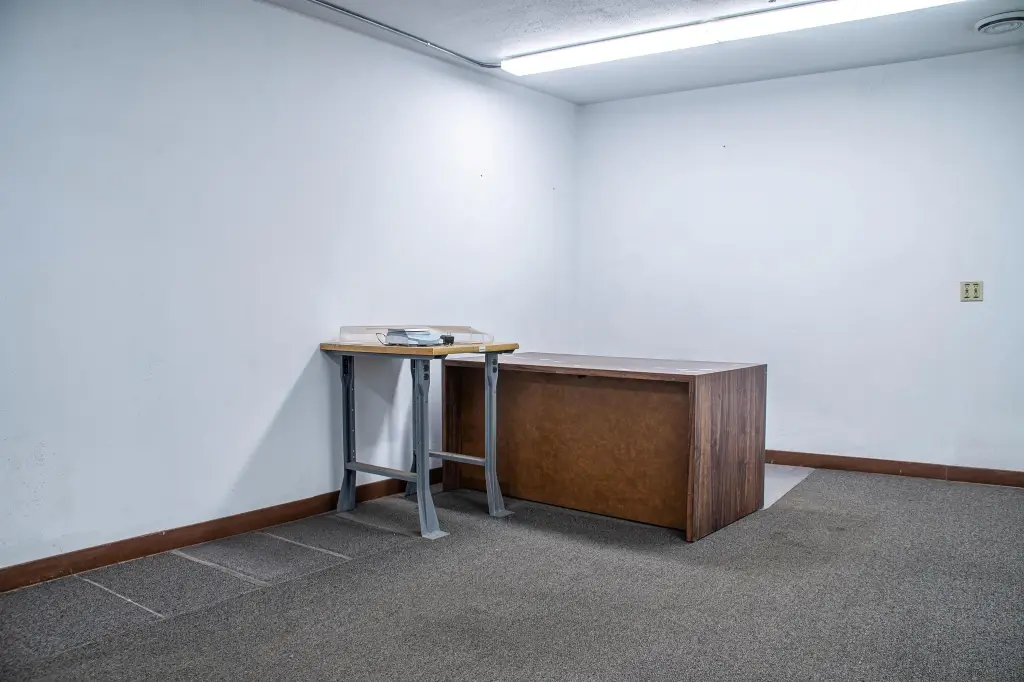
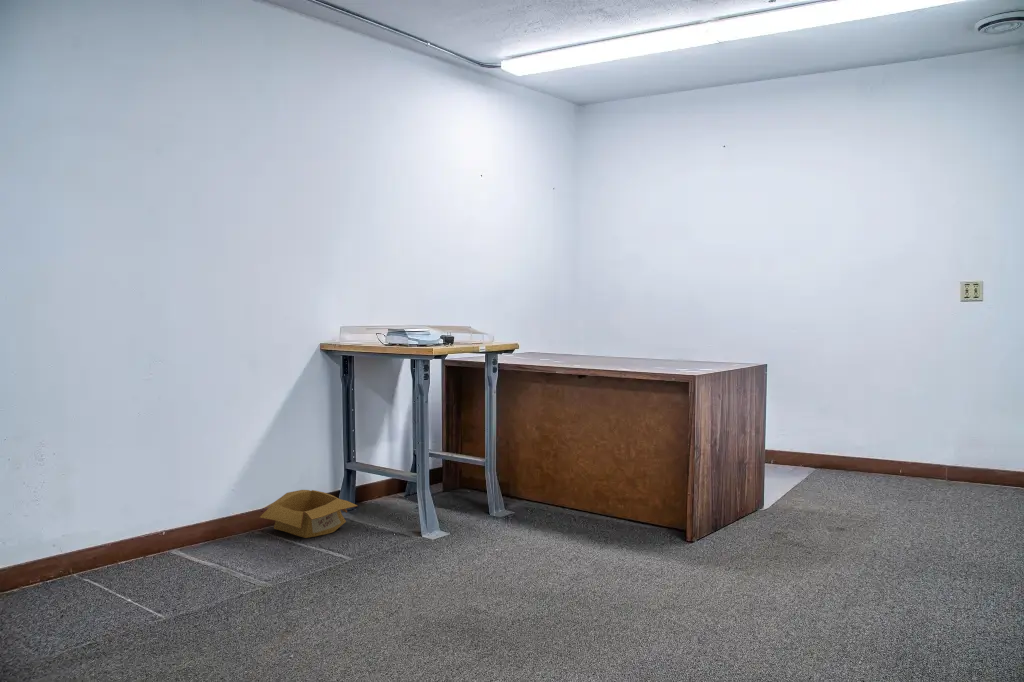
+ cardboard box [259,489,358,539]
